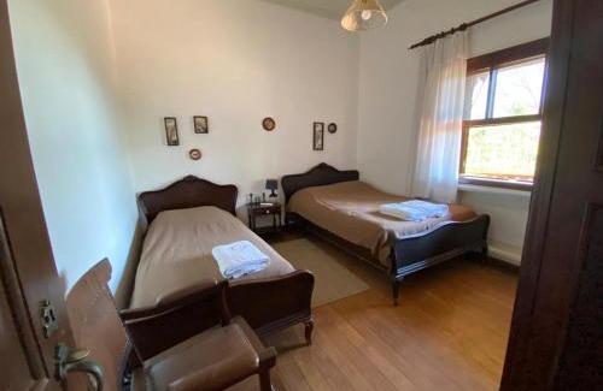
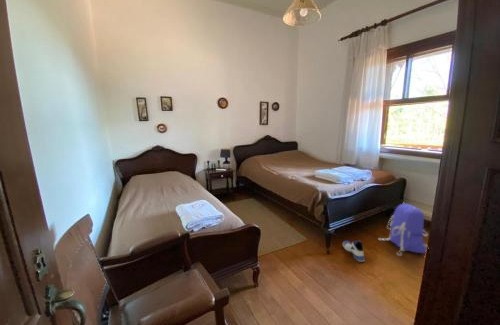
+ backpack [378,201,429,257]
+ sneaker [342,240,366,263]
